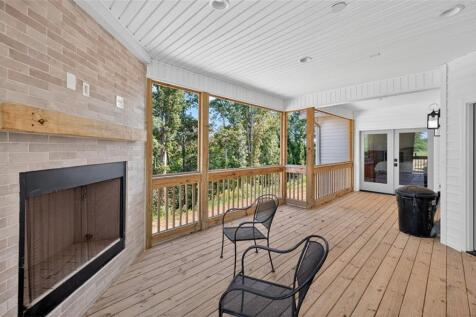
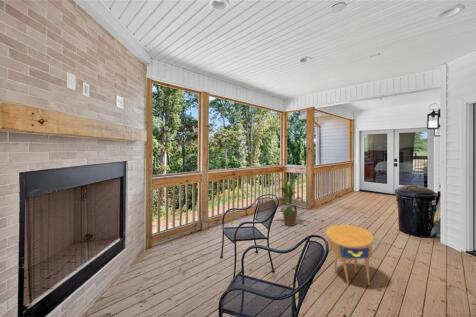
+ house plant [275,173,306,227]
+ side table [325,224,375,286]
